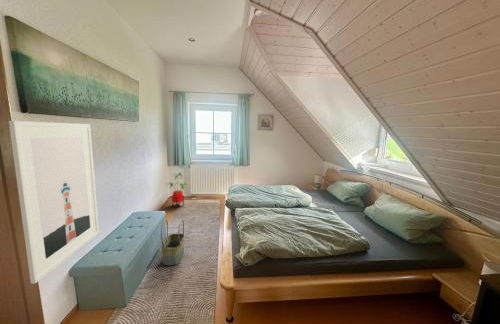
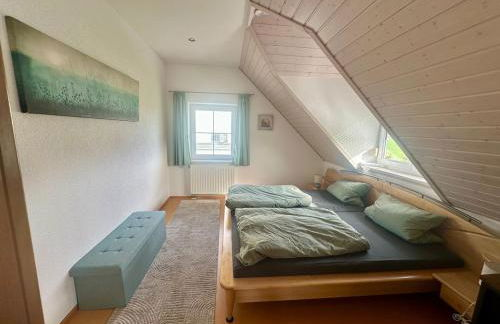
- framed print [8,120,100,285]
- basket [160,219,185,266]
- house plant [165,172,191,209]
